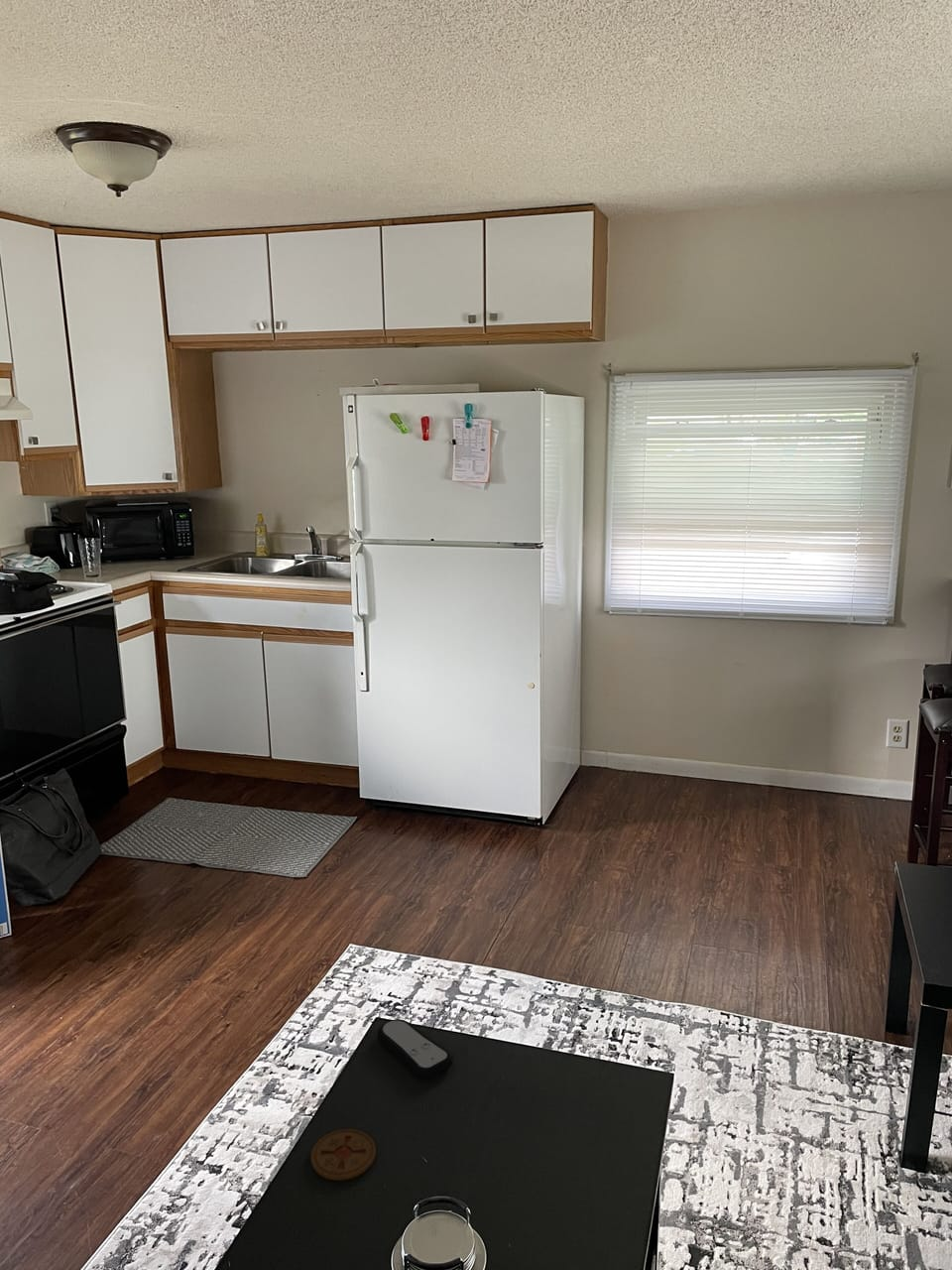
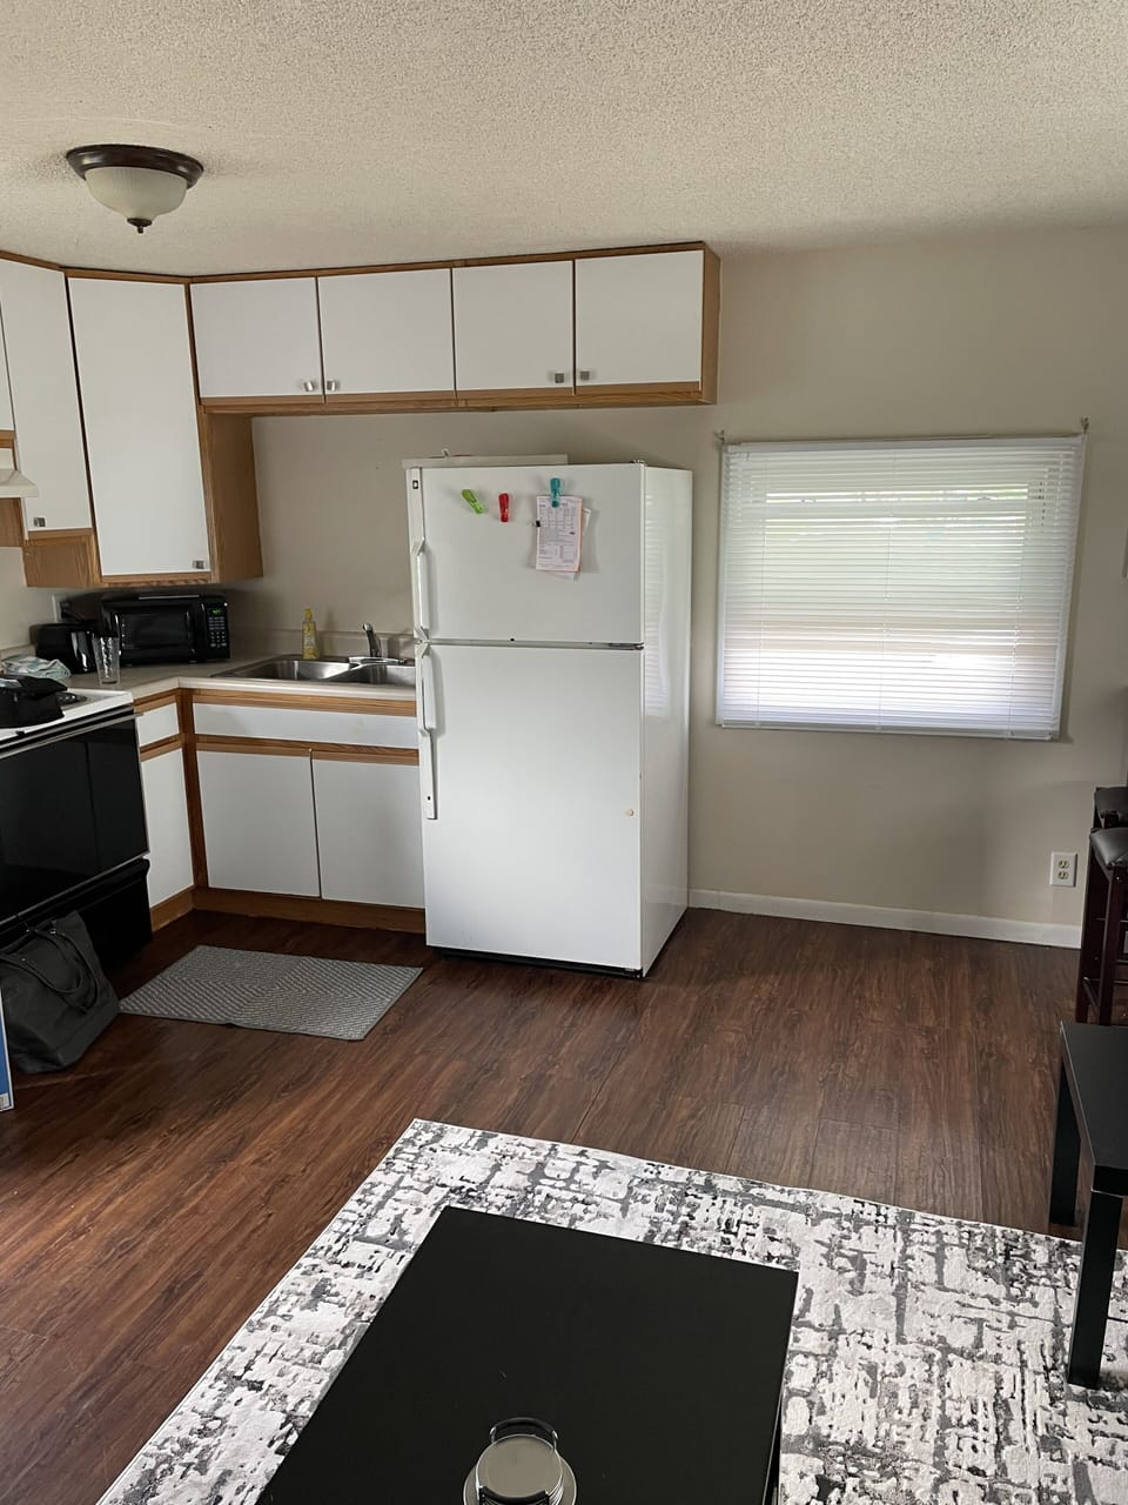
- coaster [309,1128,377,1182]
- remote control [377,1018,454,1080]
